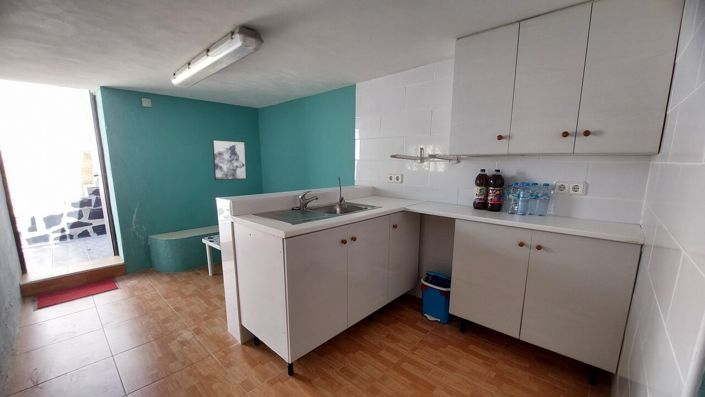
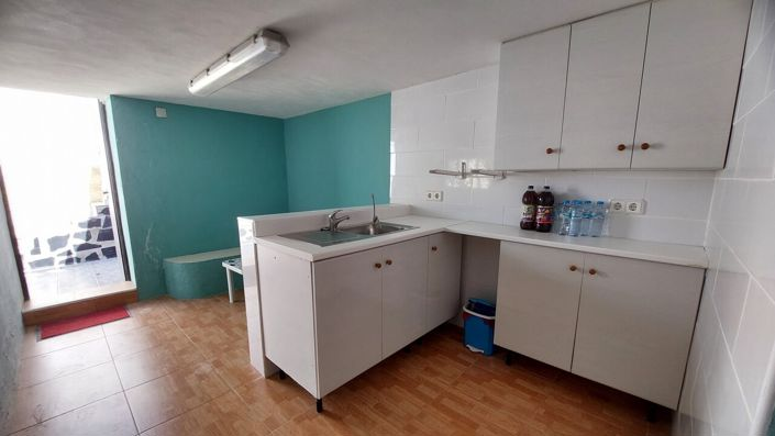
- wall art [211,139,248,181]
